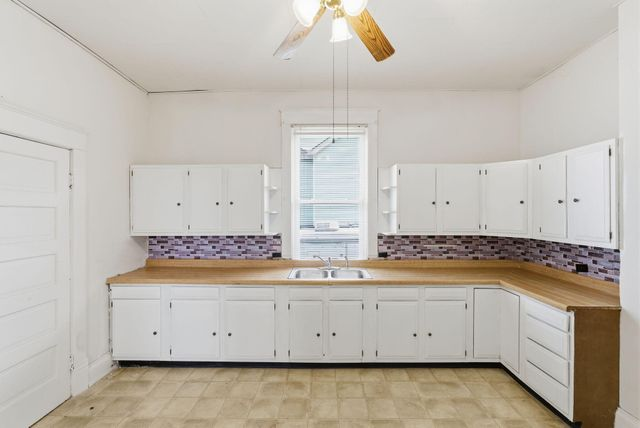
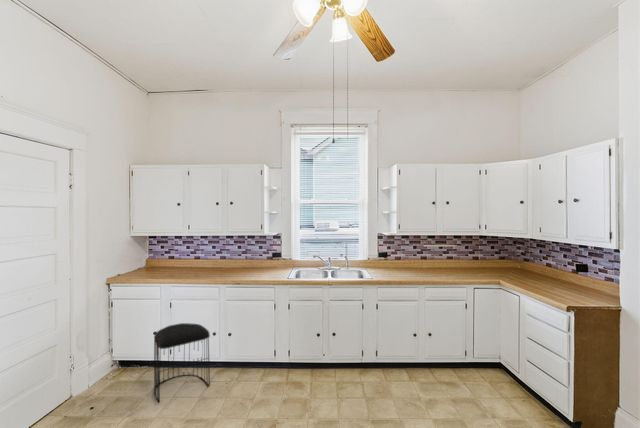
+ stool [153,322,211,404]
